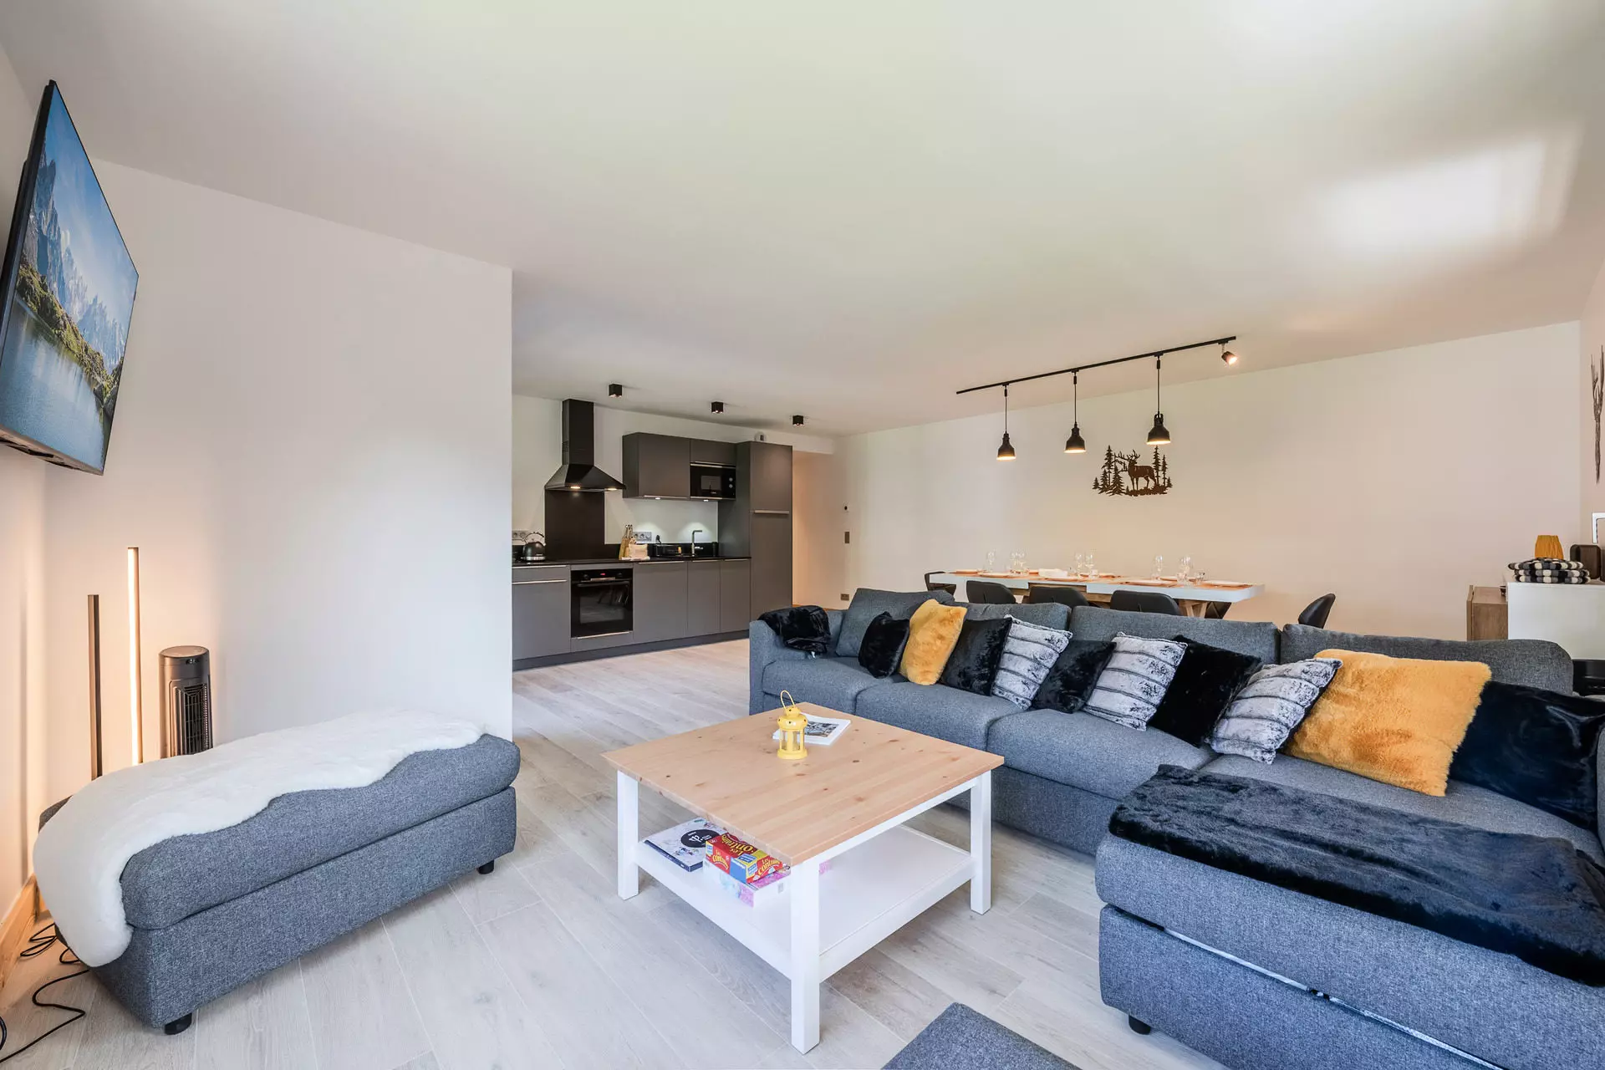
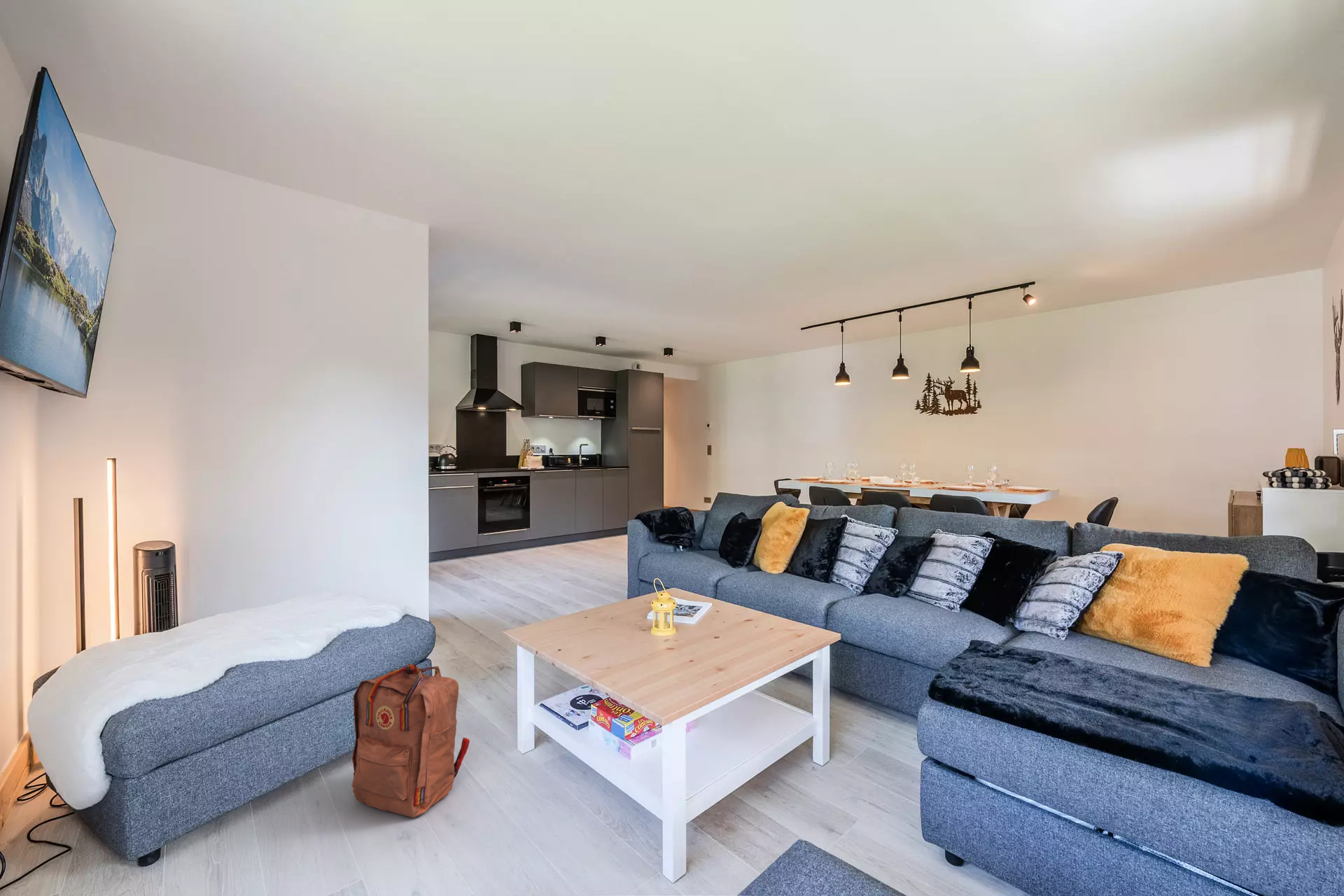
+ backpack [351,663,470,818]
